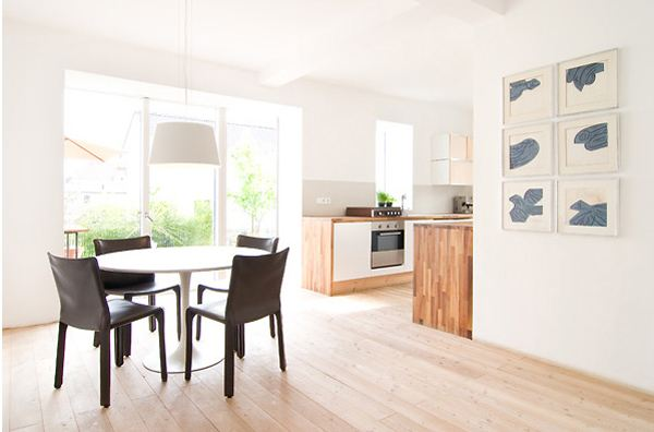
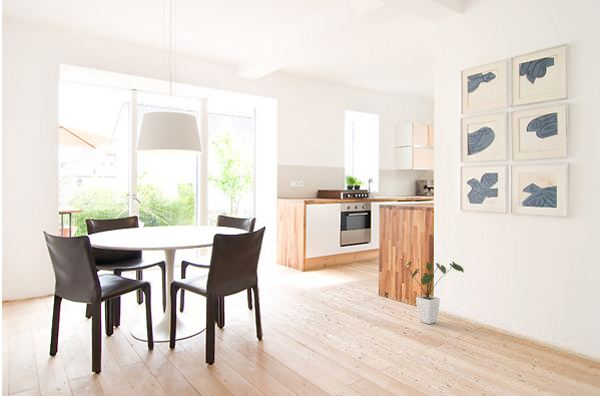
+ house plant [403,260,465,325]
